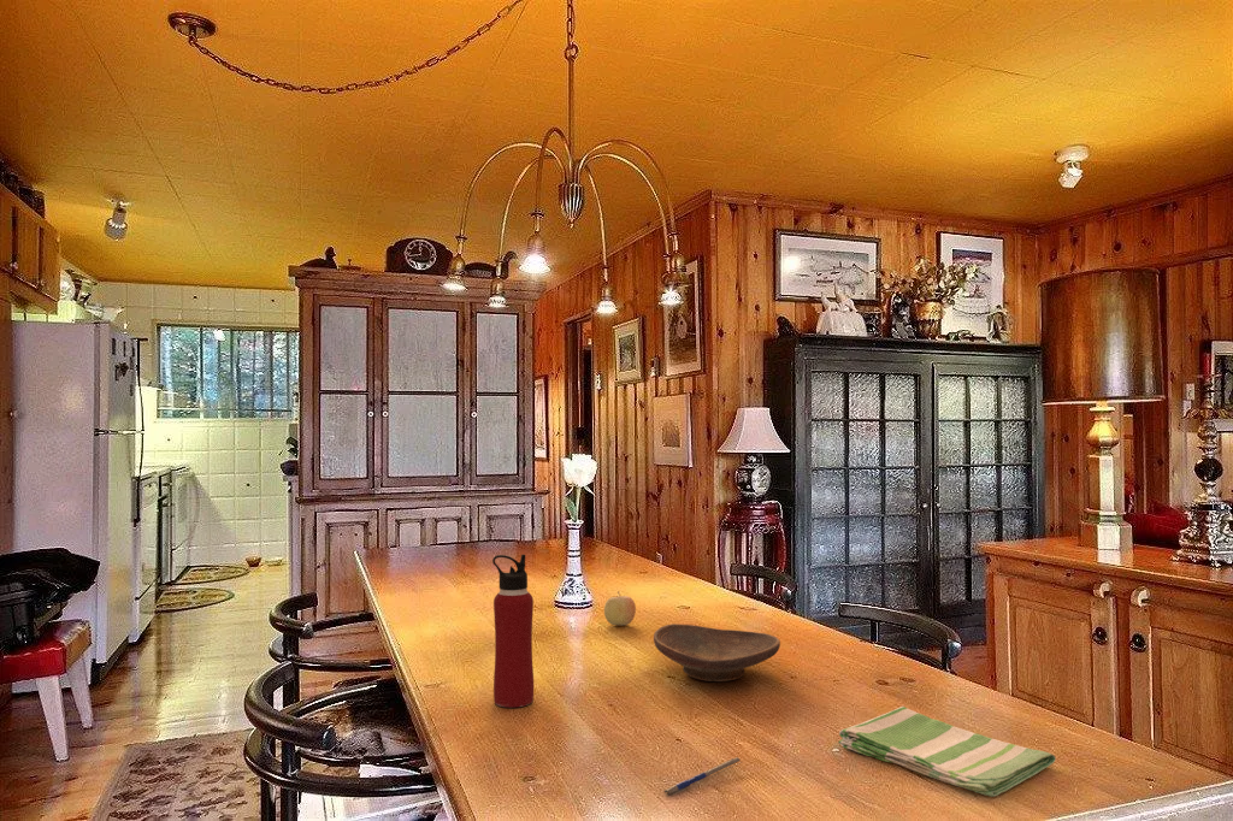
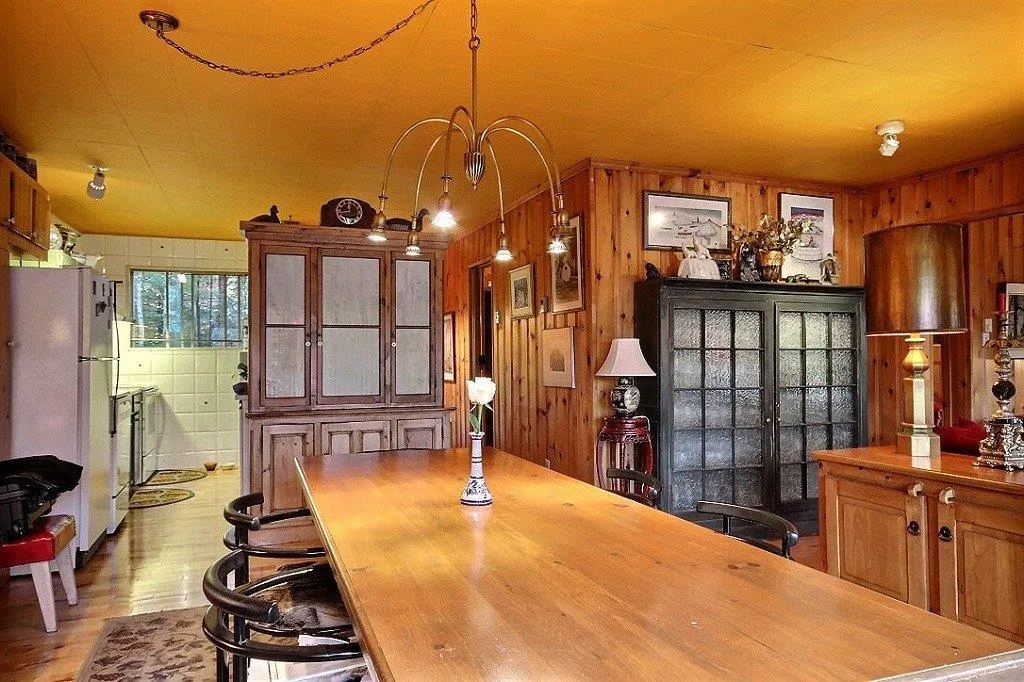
- water bottle [491,554,535,709]
- dish towel [837,705,1057,798]
- decorative bowl [653,622,781,683]
- fruit [603,590,637,626]
- pen [662,756,743,797]
